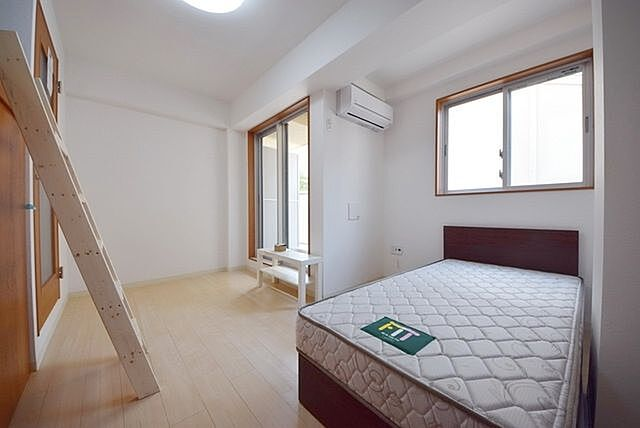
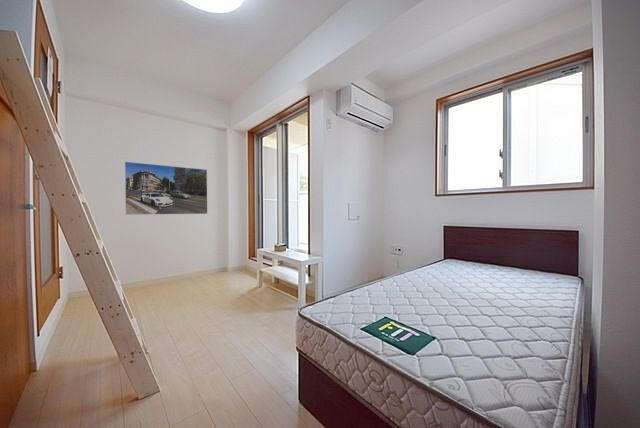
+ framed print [124,161,208,216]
